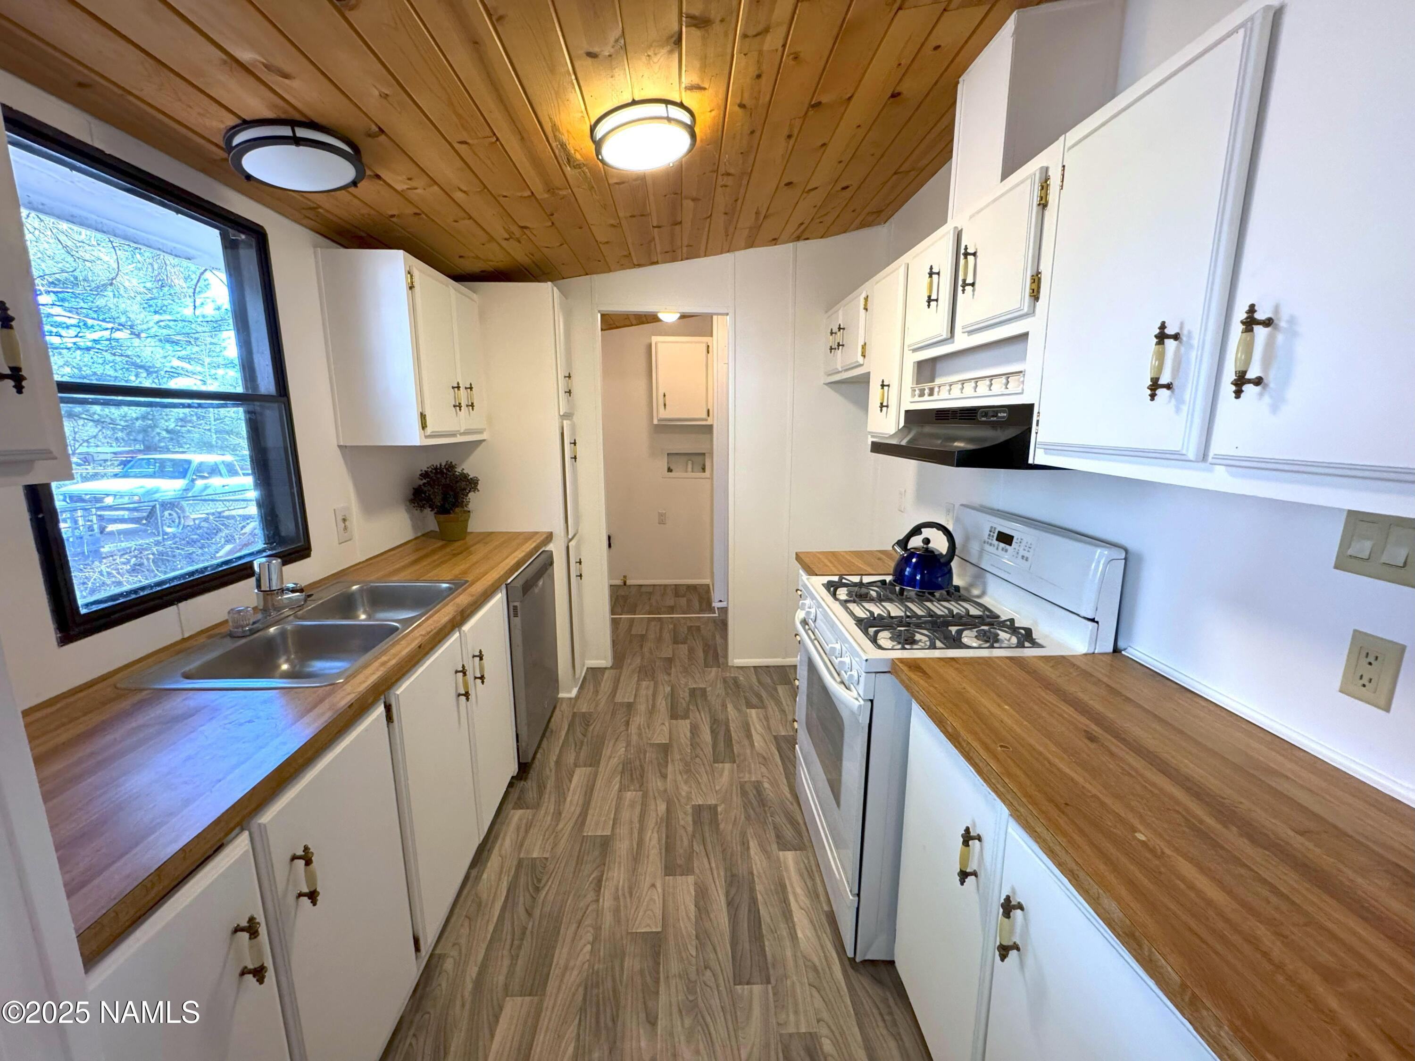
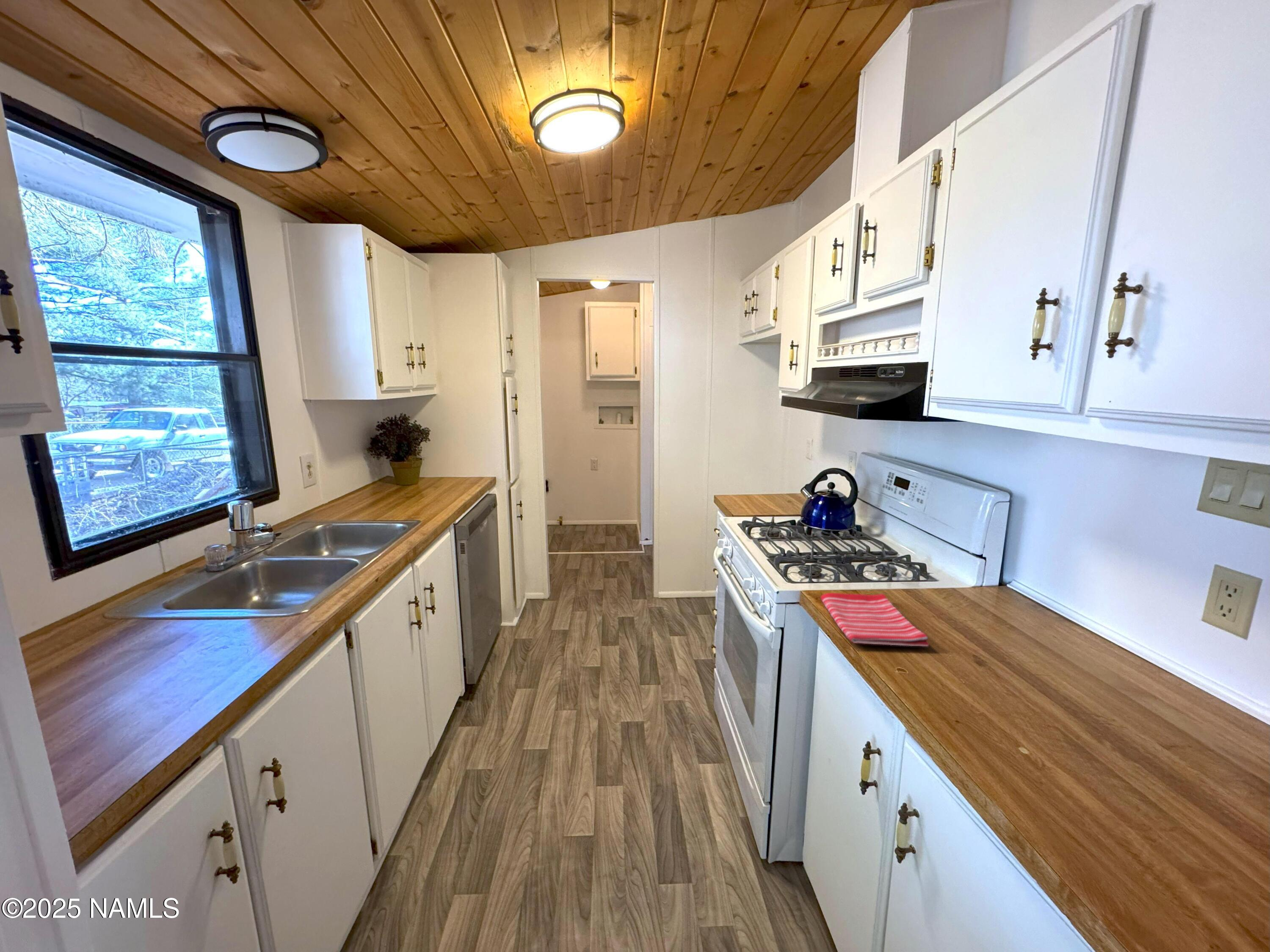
+ dish towel [820,592,929,647]
